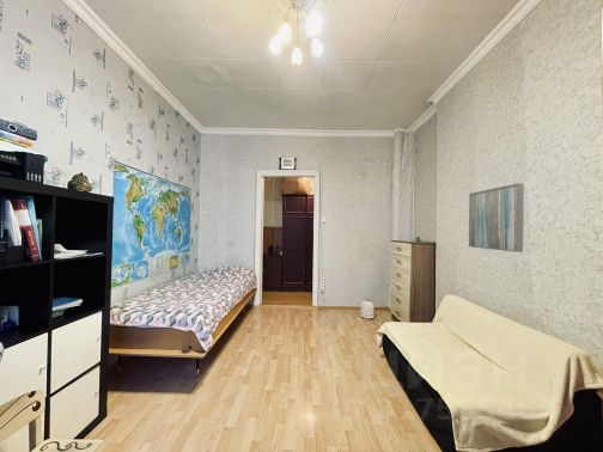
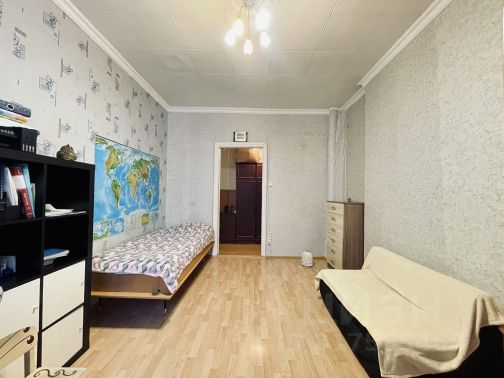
- wall art [468,182,525,254]
